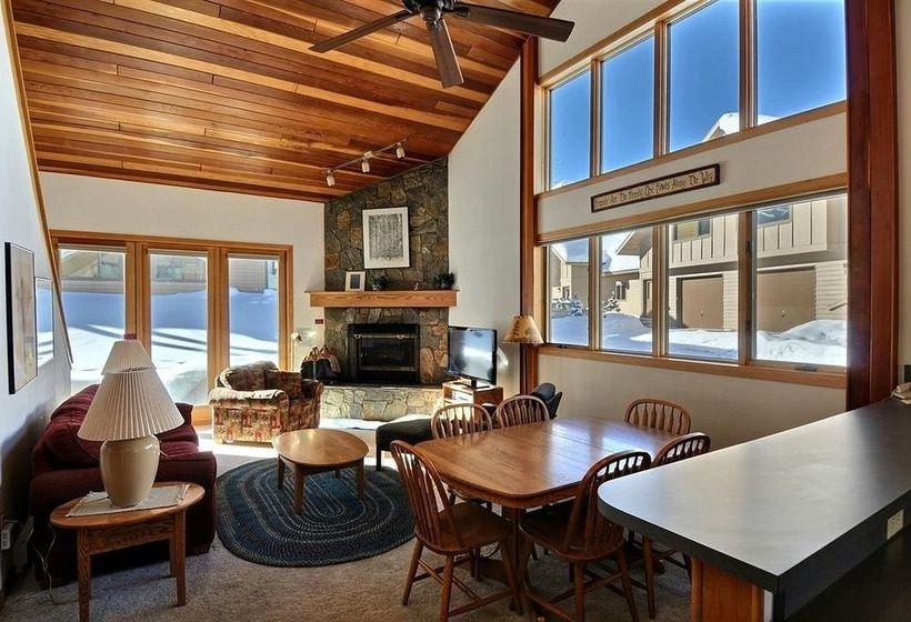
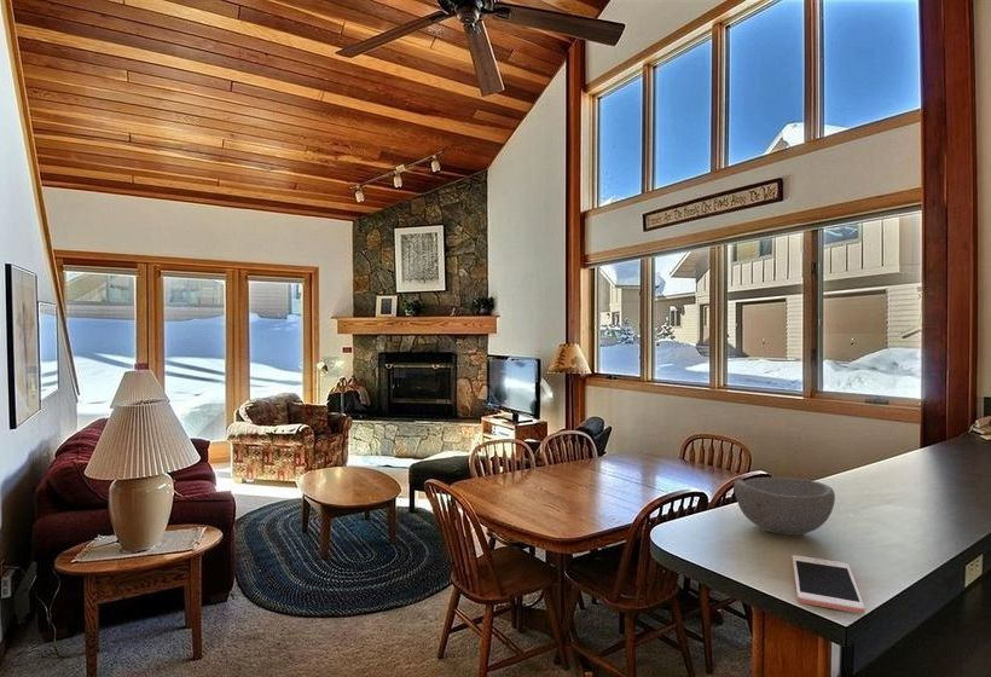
+ bowl [732,476,836,536]
+ cell phone [792,554,867,614]
